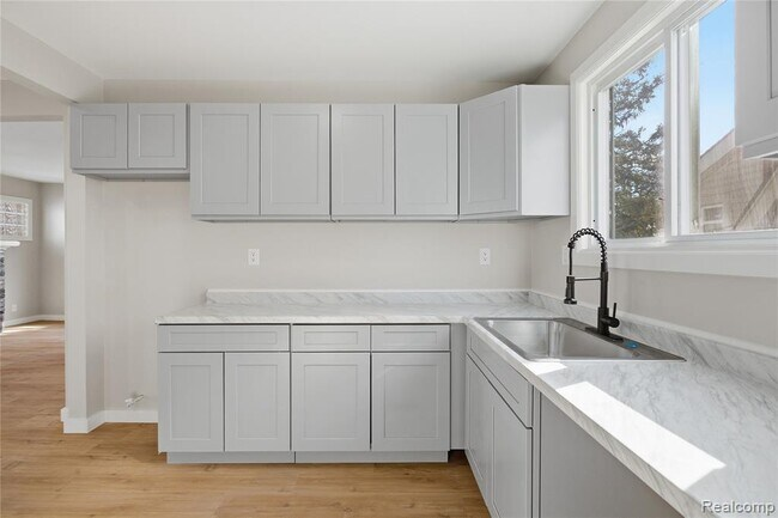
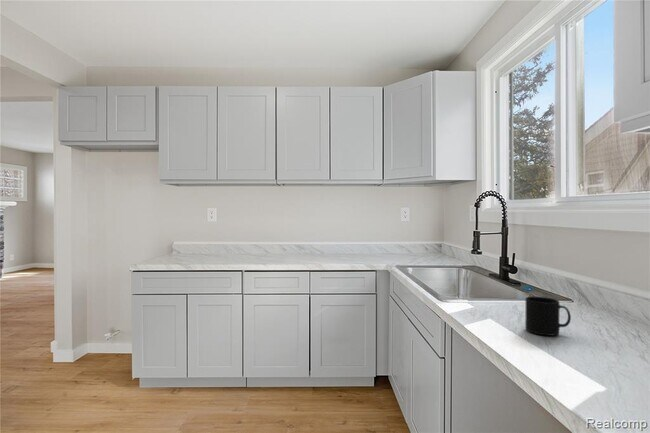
+ mug [524,296,572,337]
